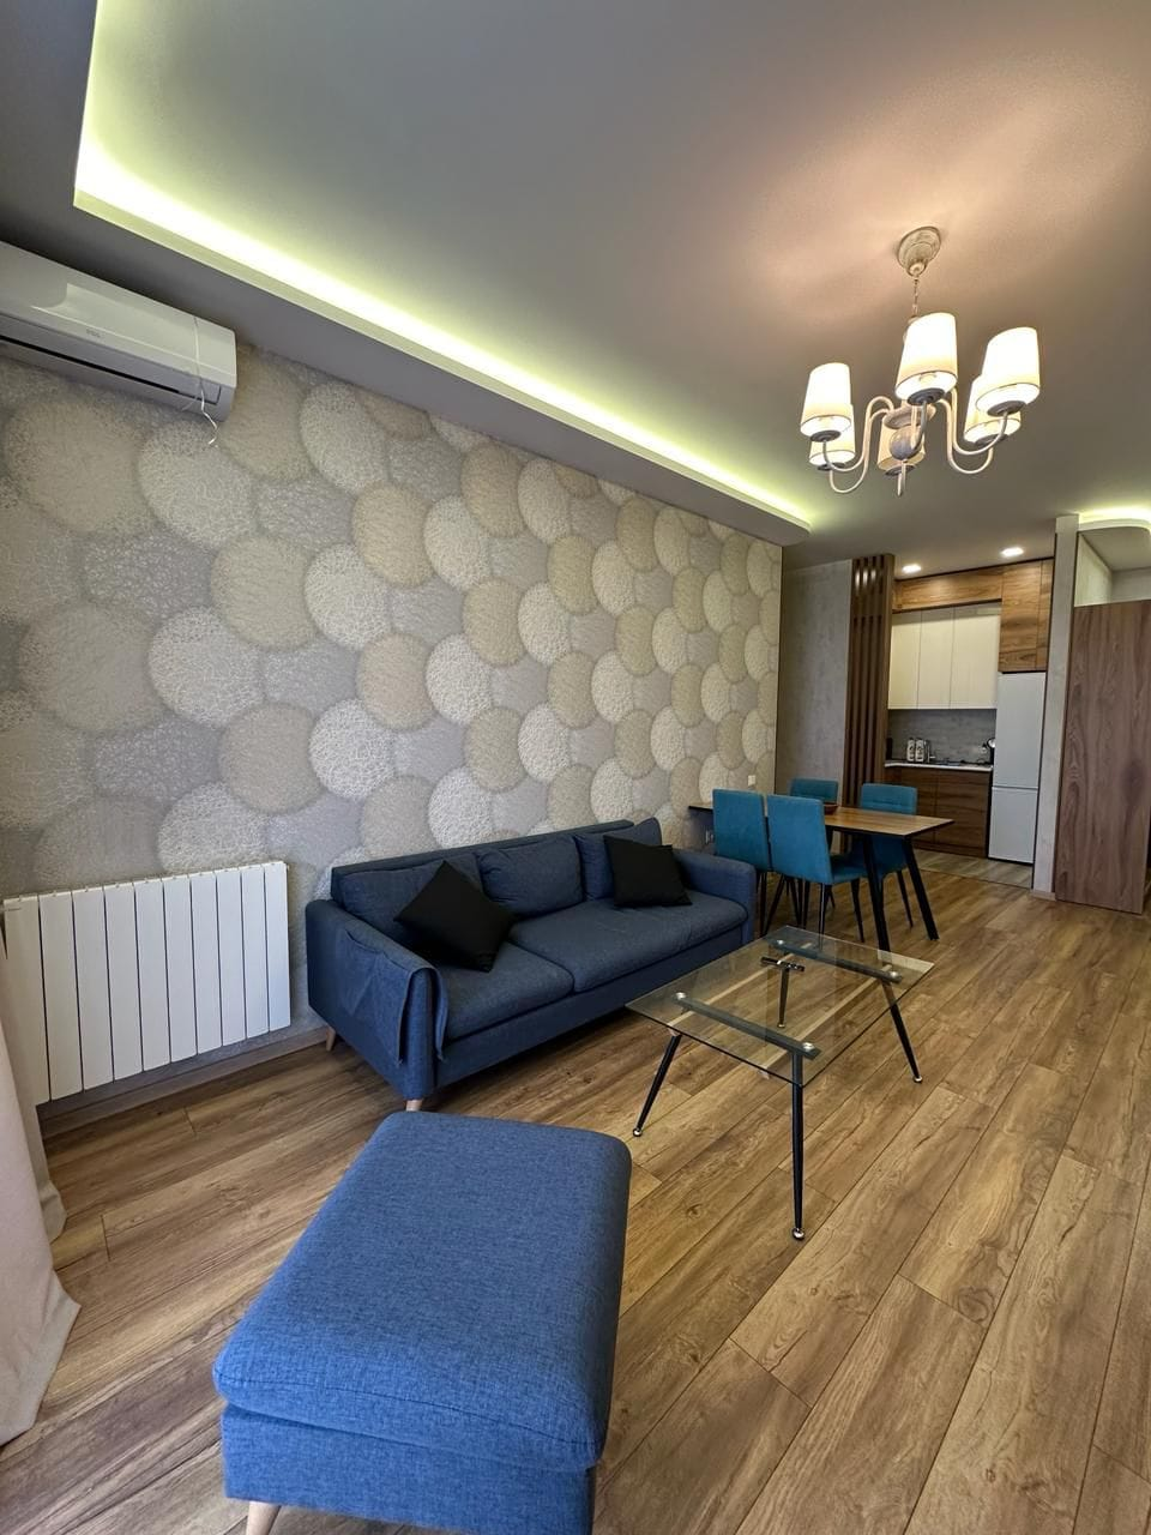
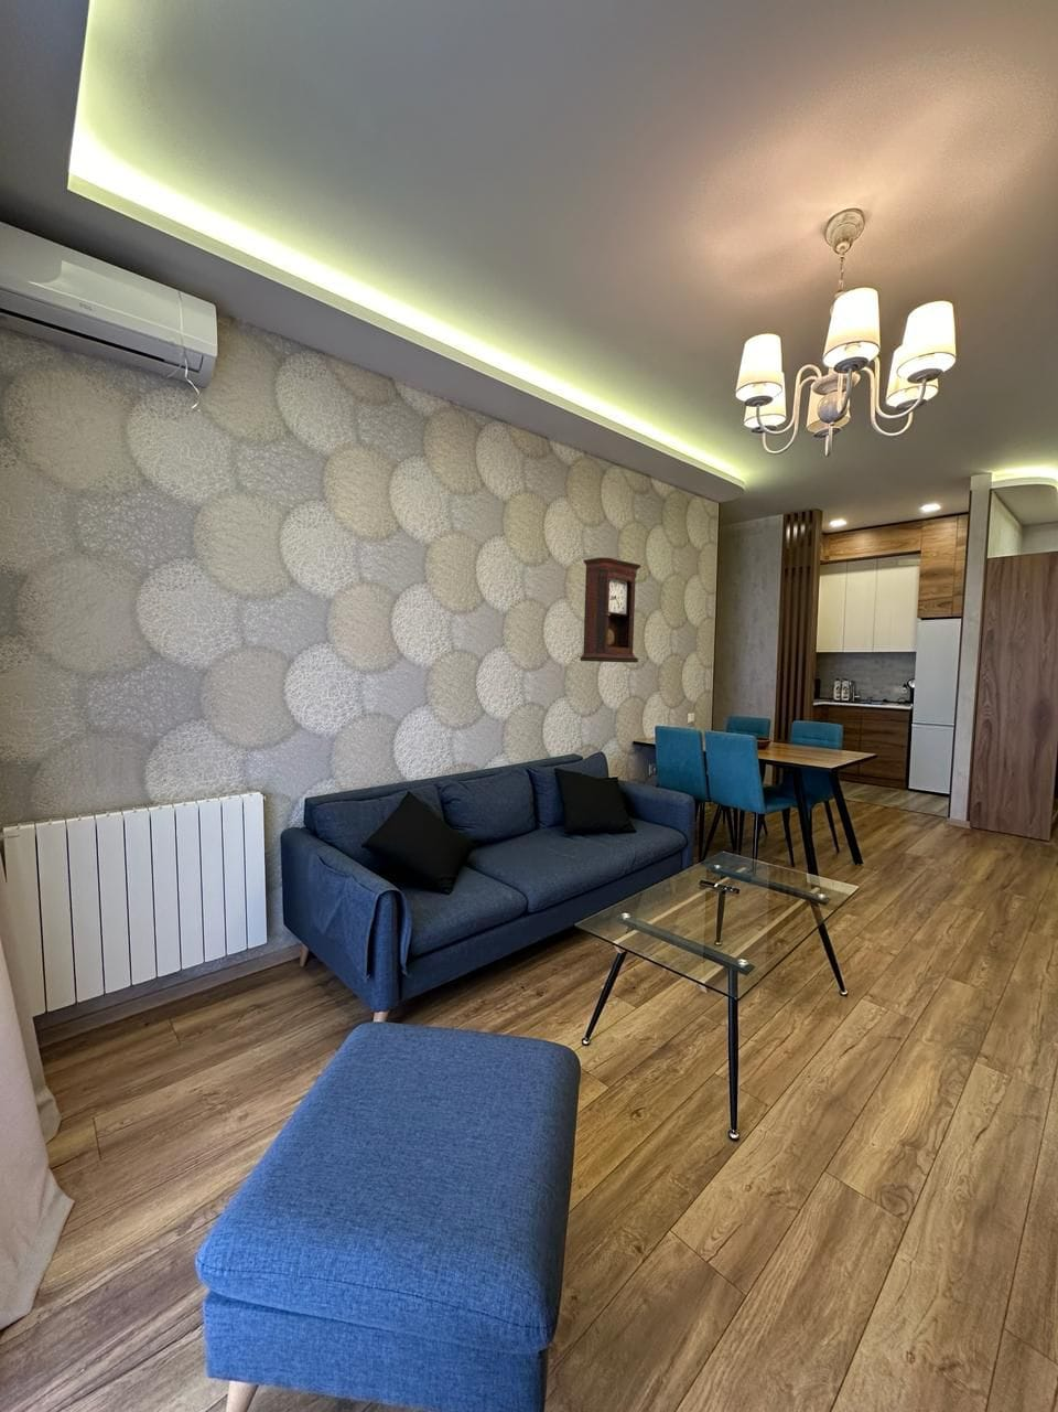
+ pendulum clock [579,556,641,664]
